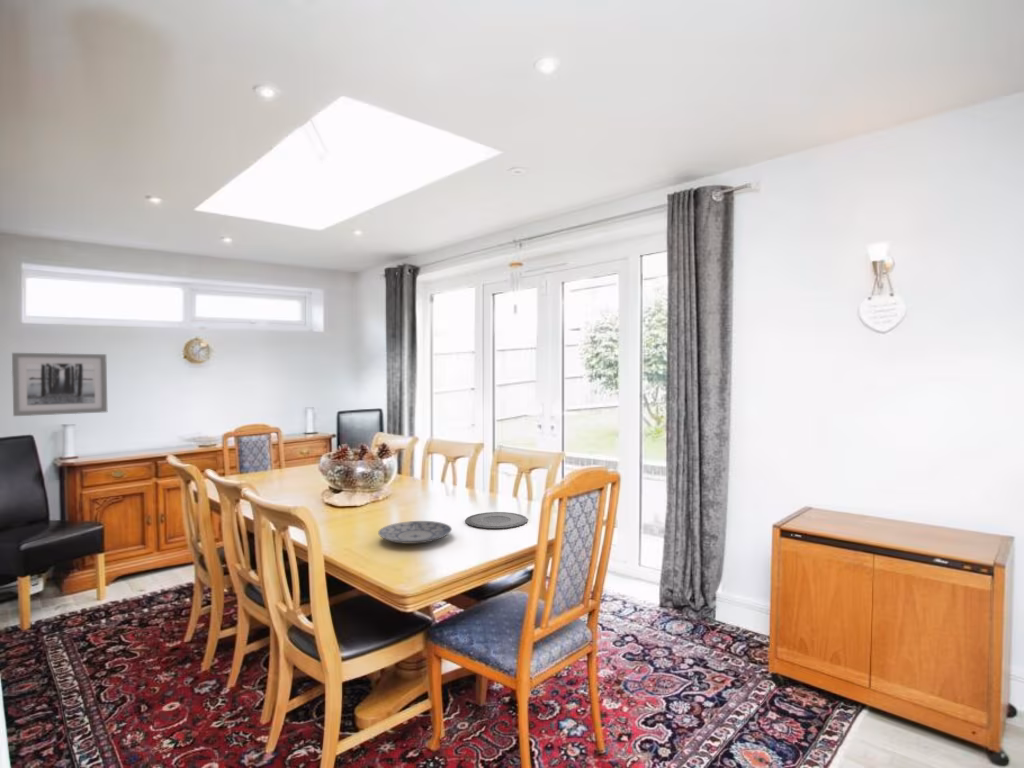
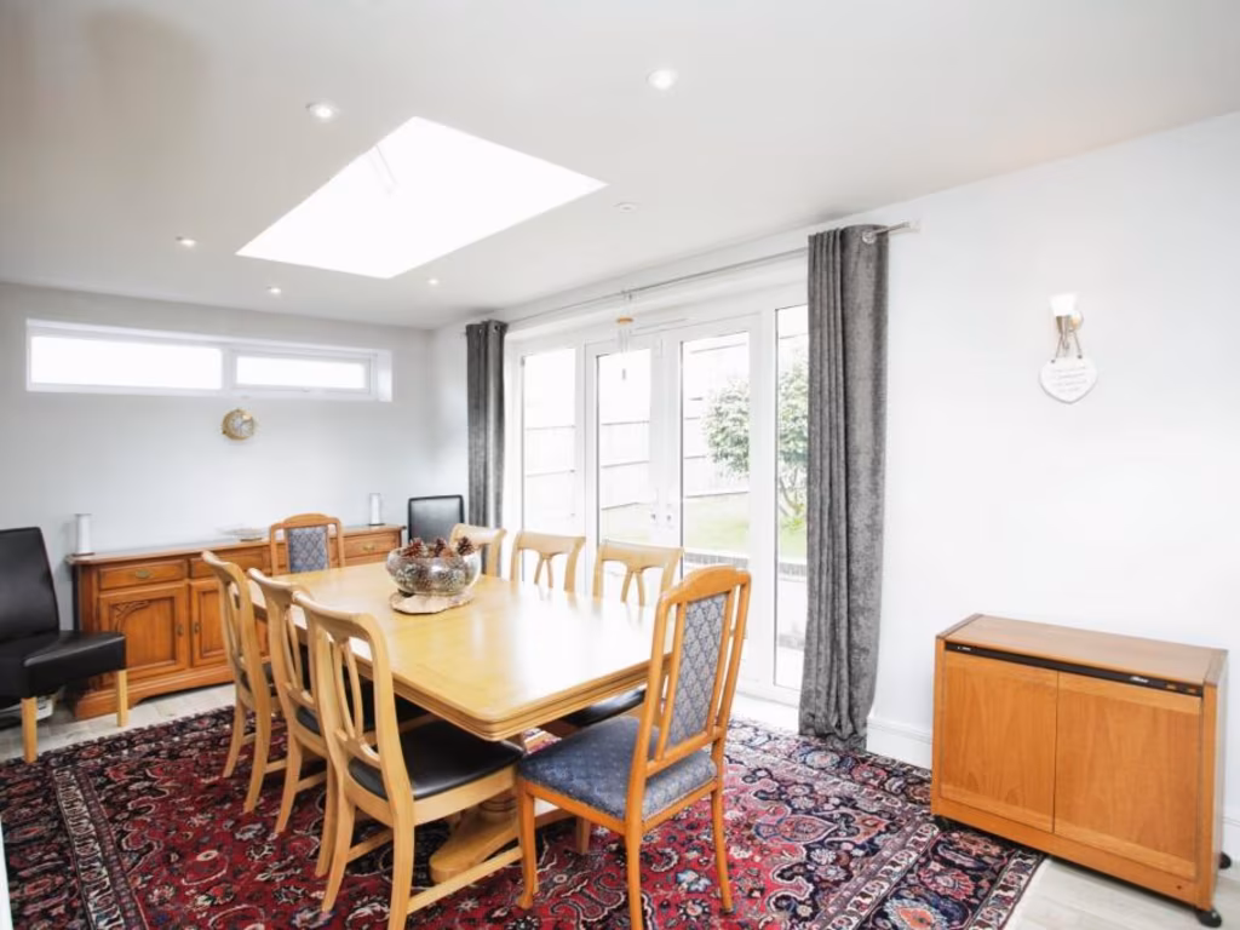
- plate [377,520,453,545]
- plate [464,511,529,530]
- wall art [11,352,108,417]
